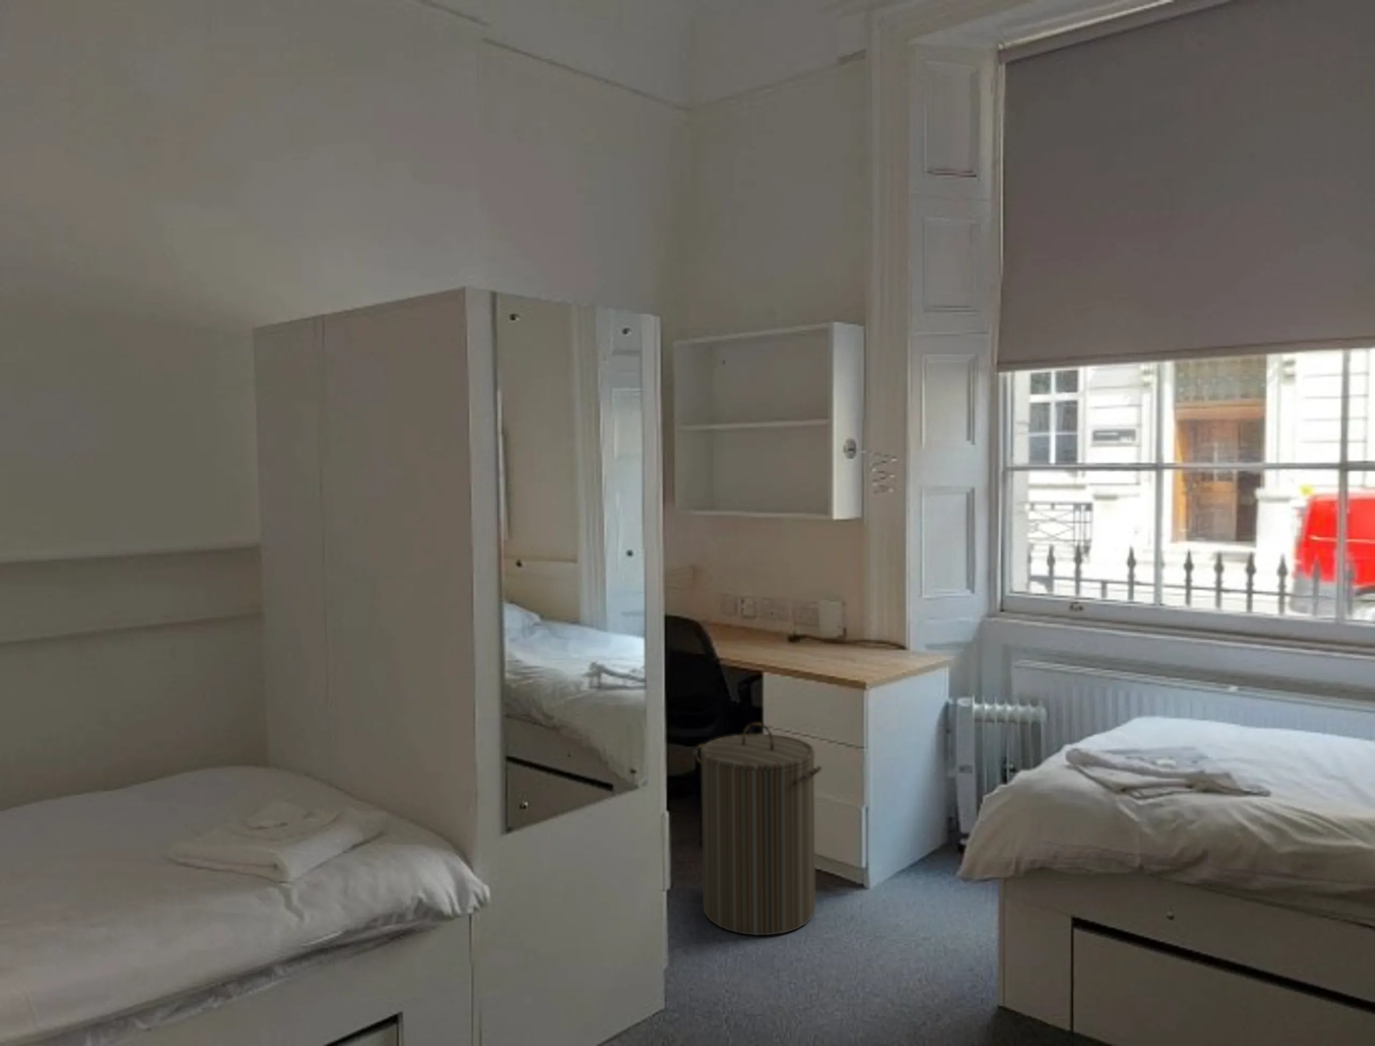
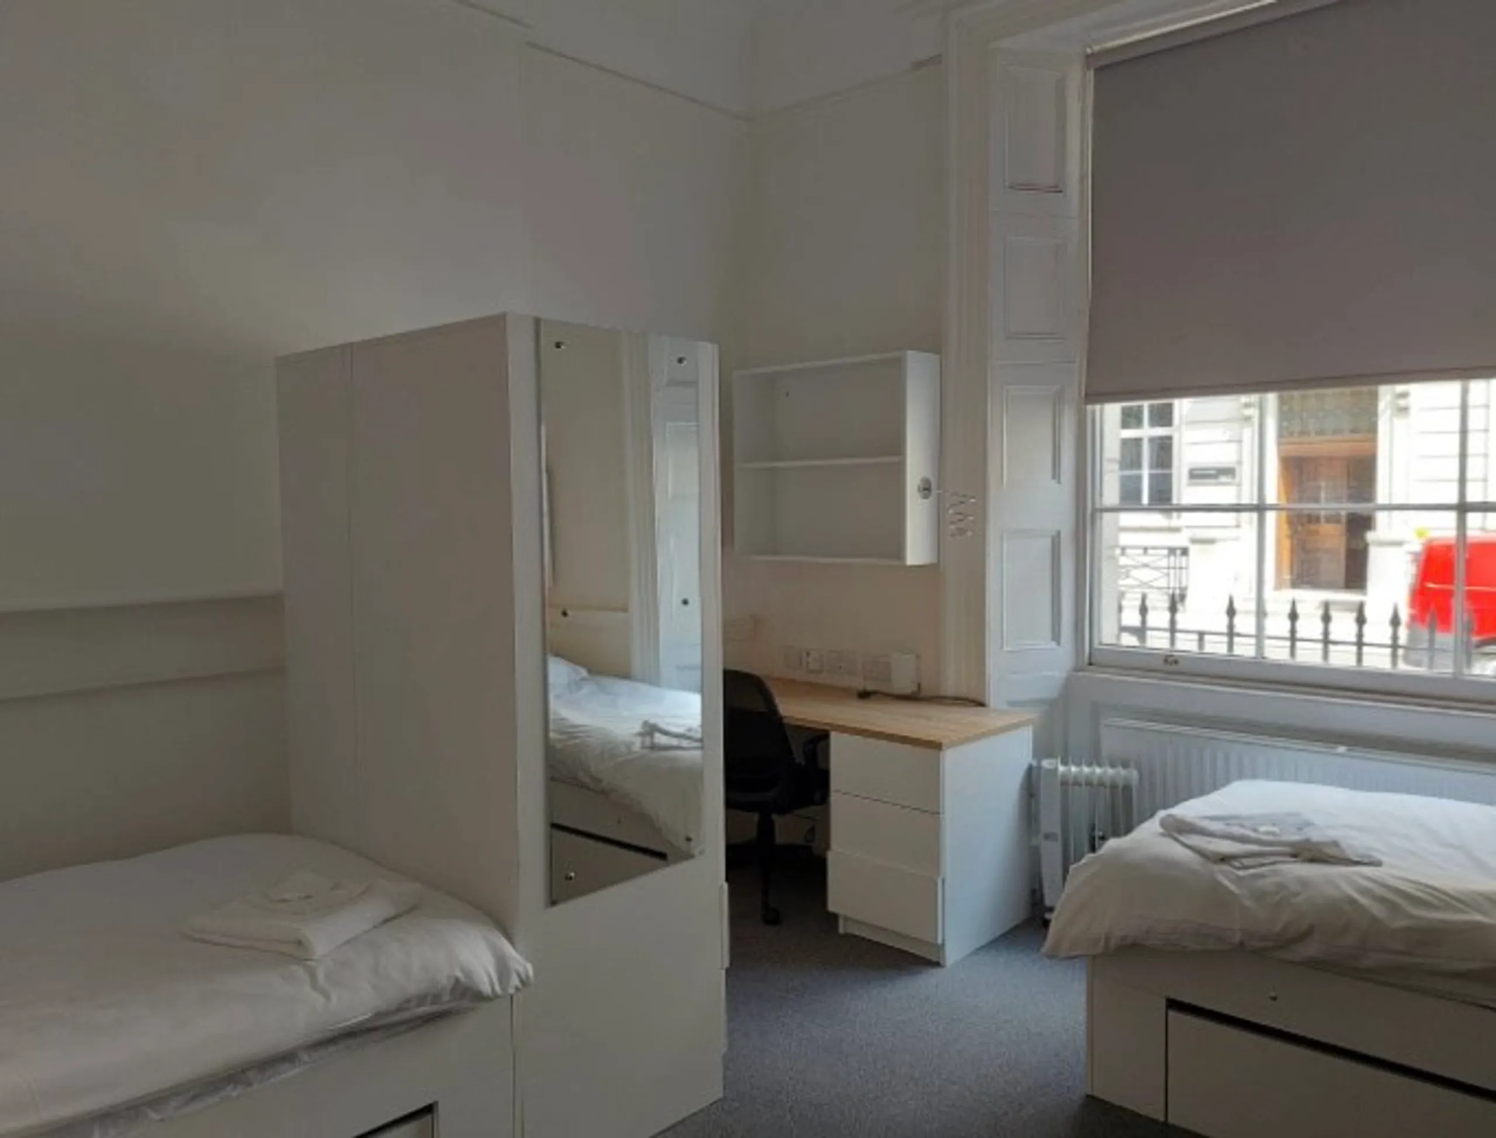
- laundry hamper [695,722,822,935]
